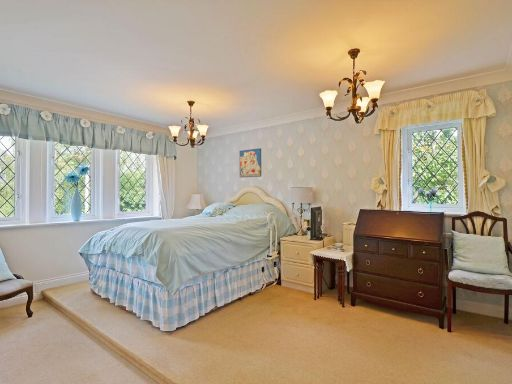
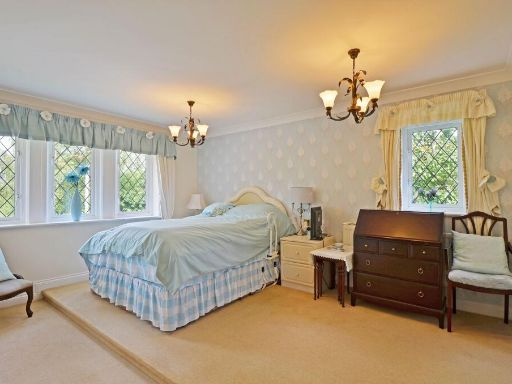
- wall art [239,148,262,178]
